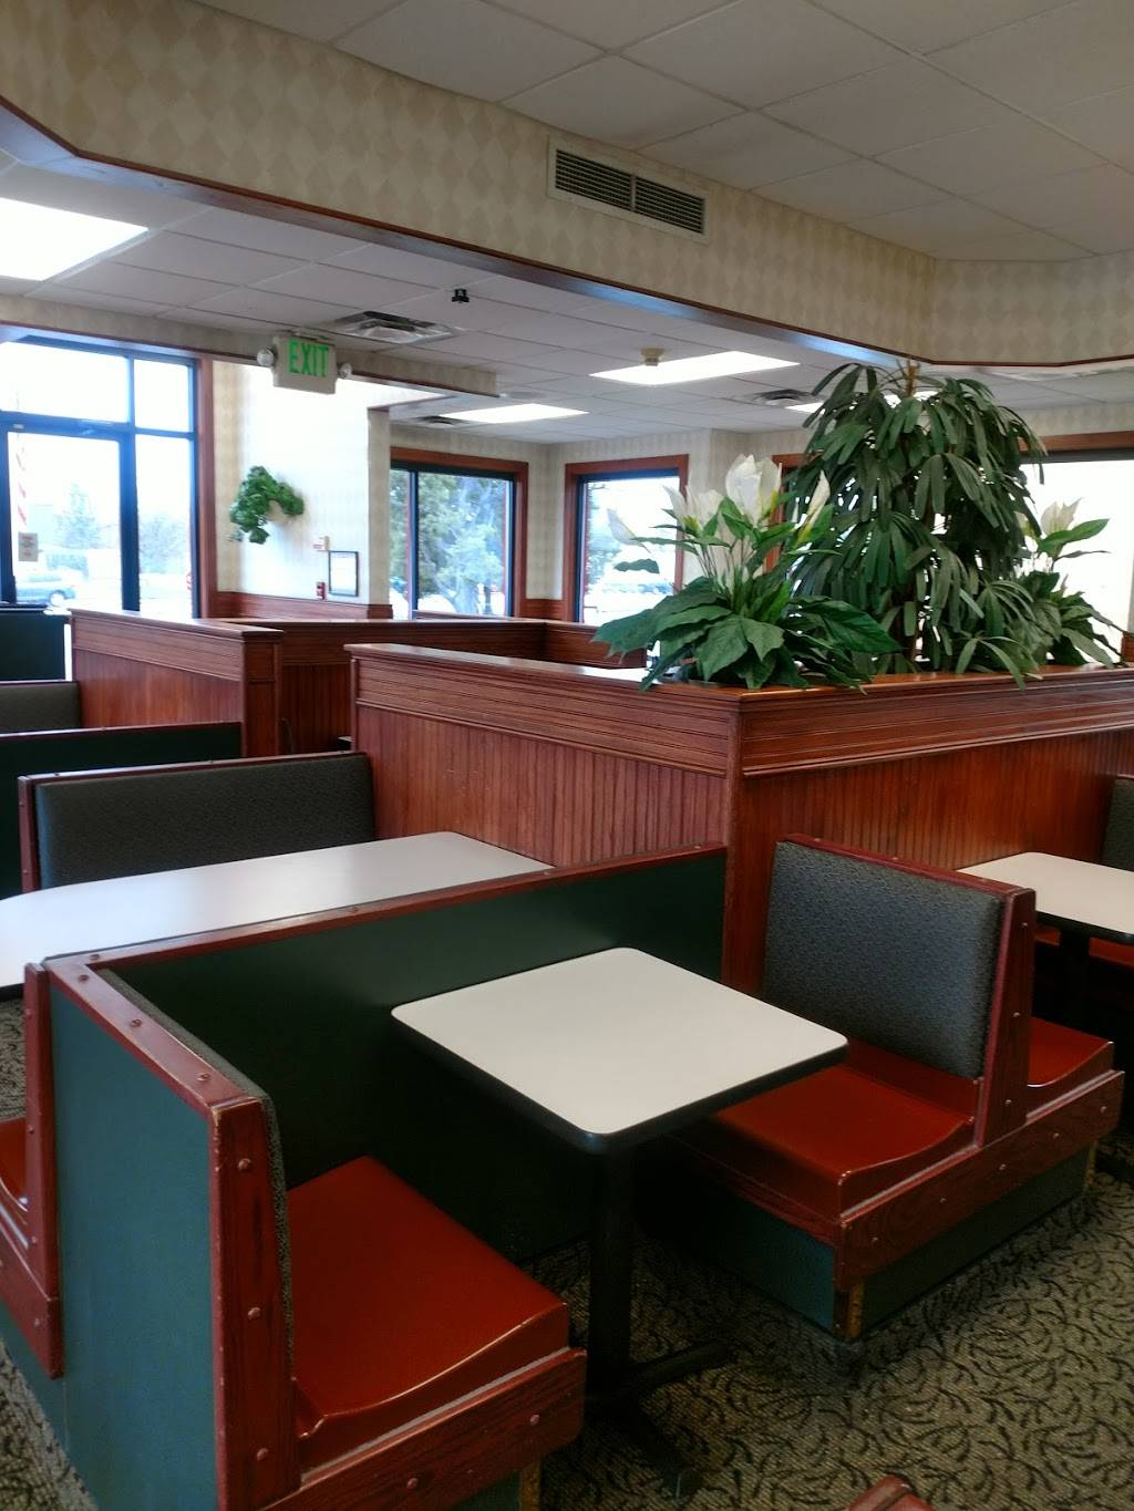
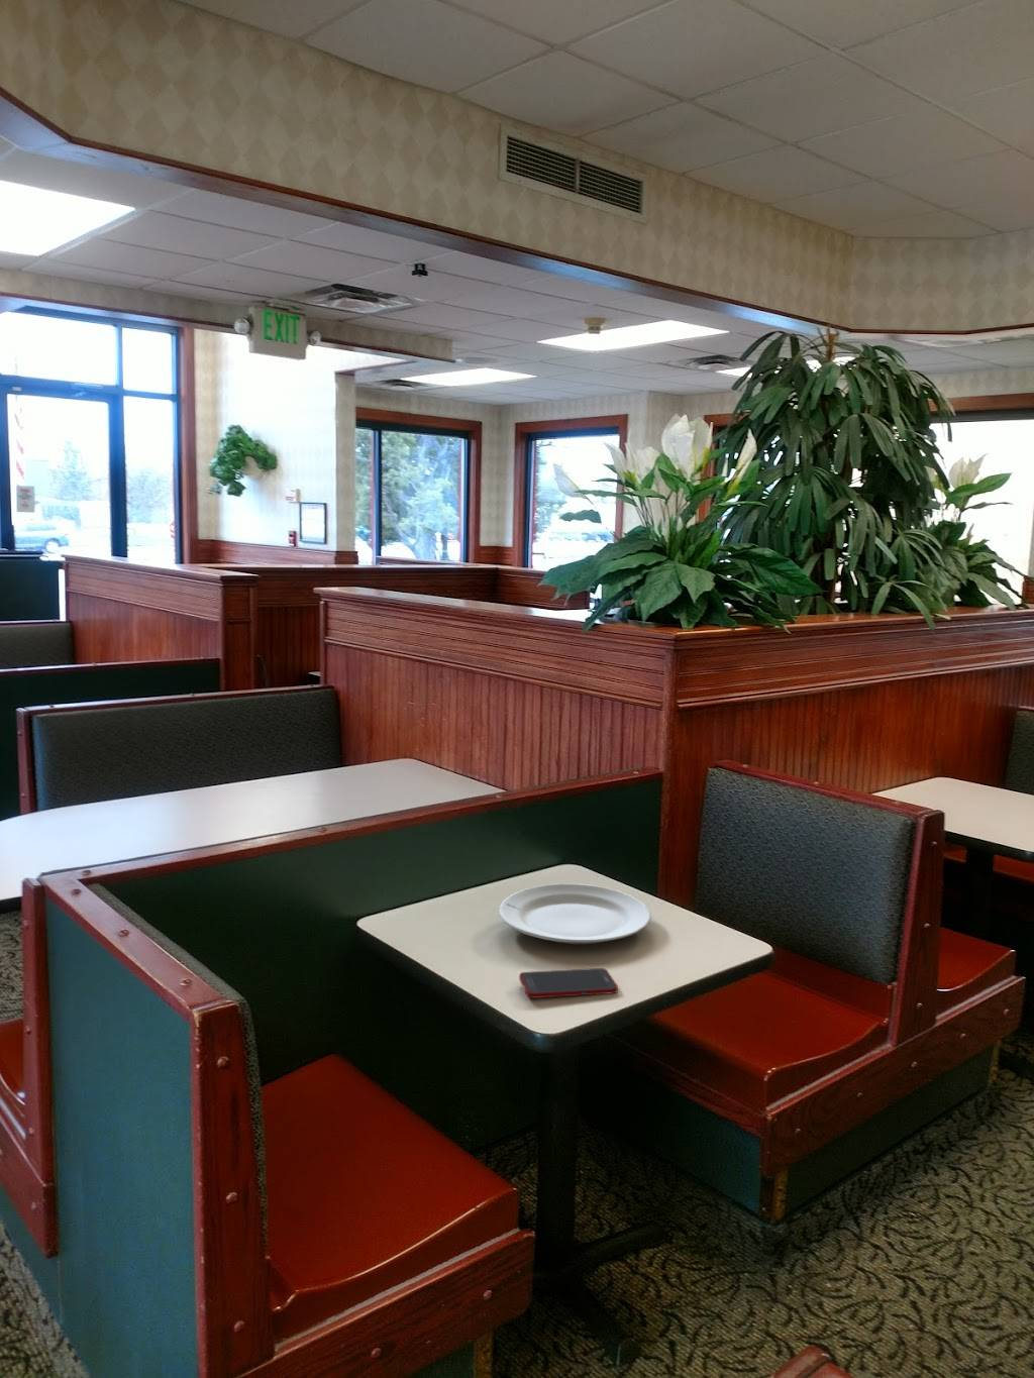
+ chinaware [497,883,653,945]
+ cell phone [518,968,619,999]
